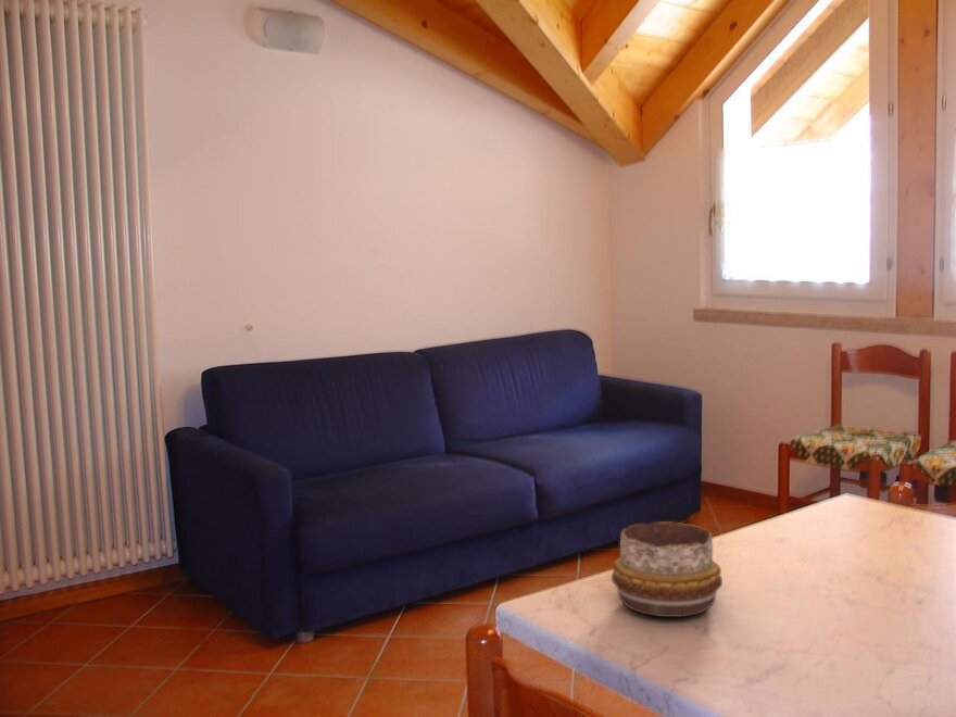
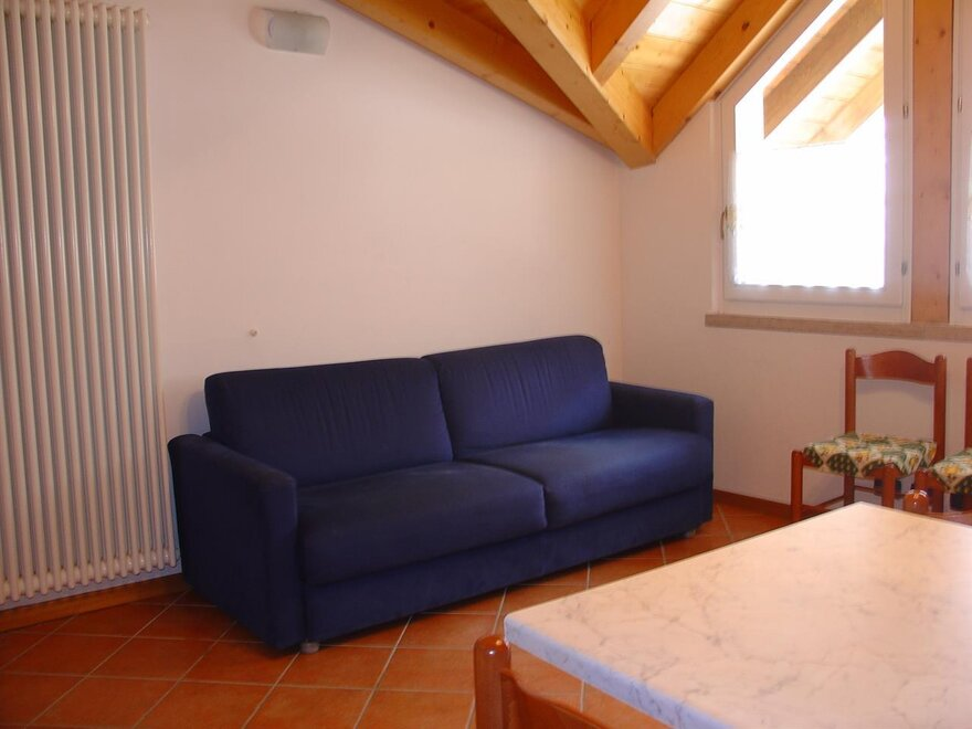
- decorative bowl [611,520,724,618]
